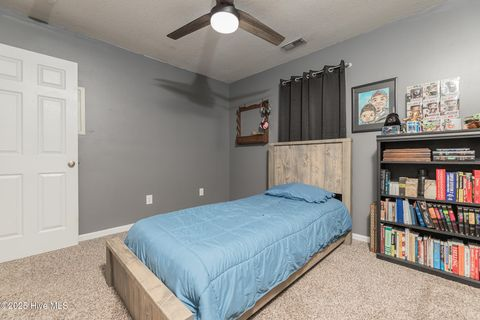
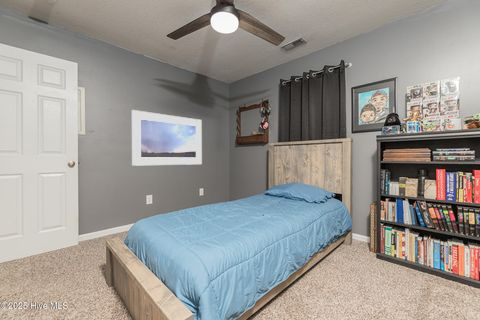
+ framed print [131,109,203,167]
